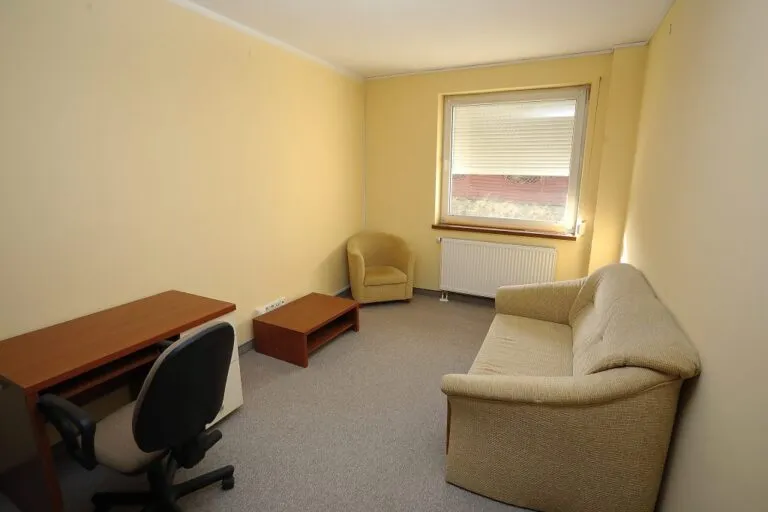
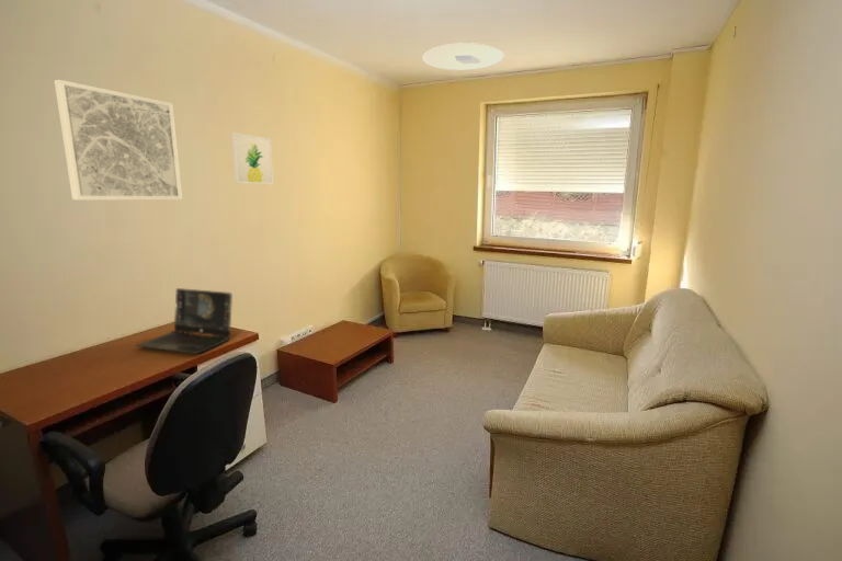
+ wall art [230,131,274,185]
+ ceiling light [422,42,505,71]
+ wall art [54,79,183,202]
+ laptop [135,287,234,355]
